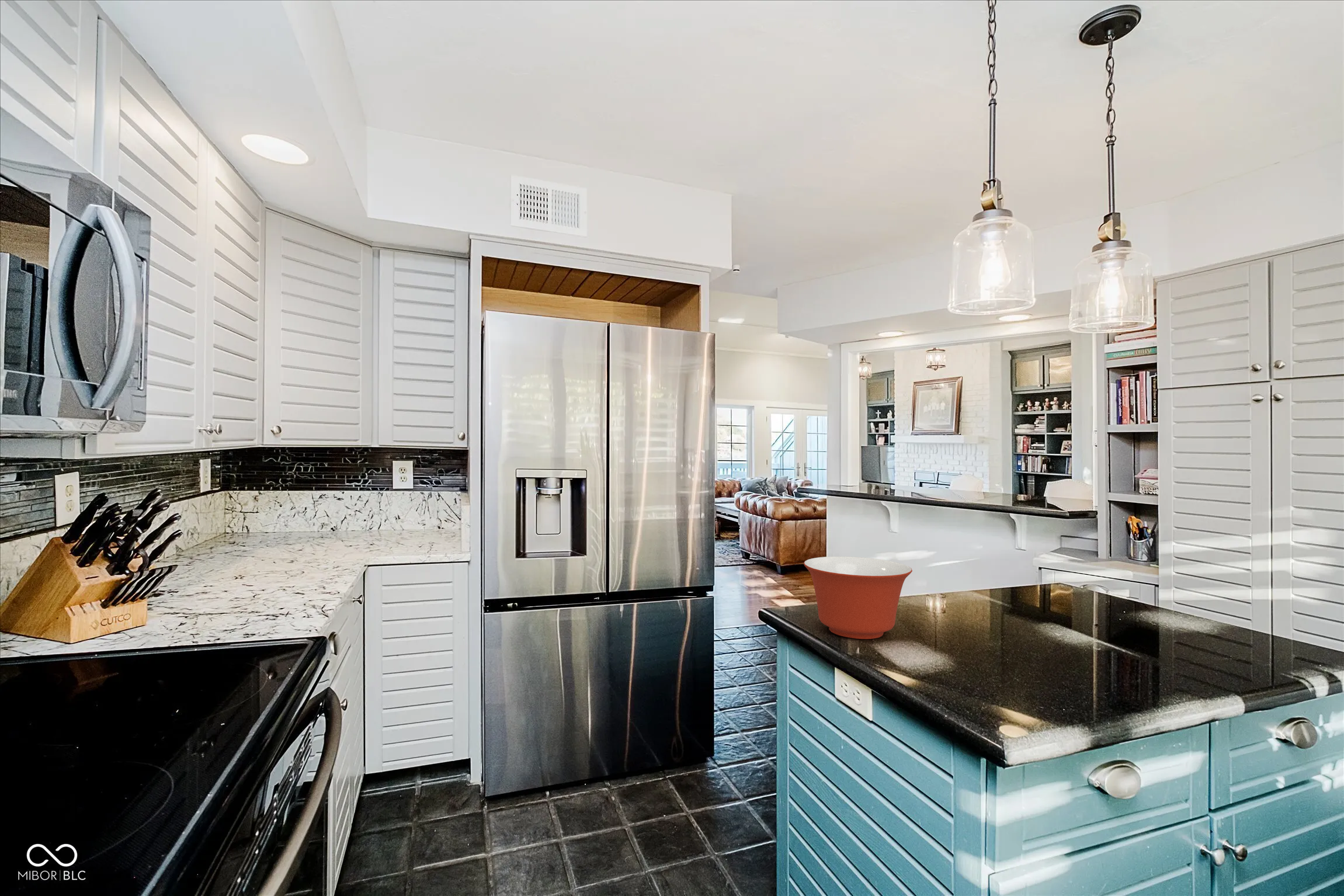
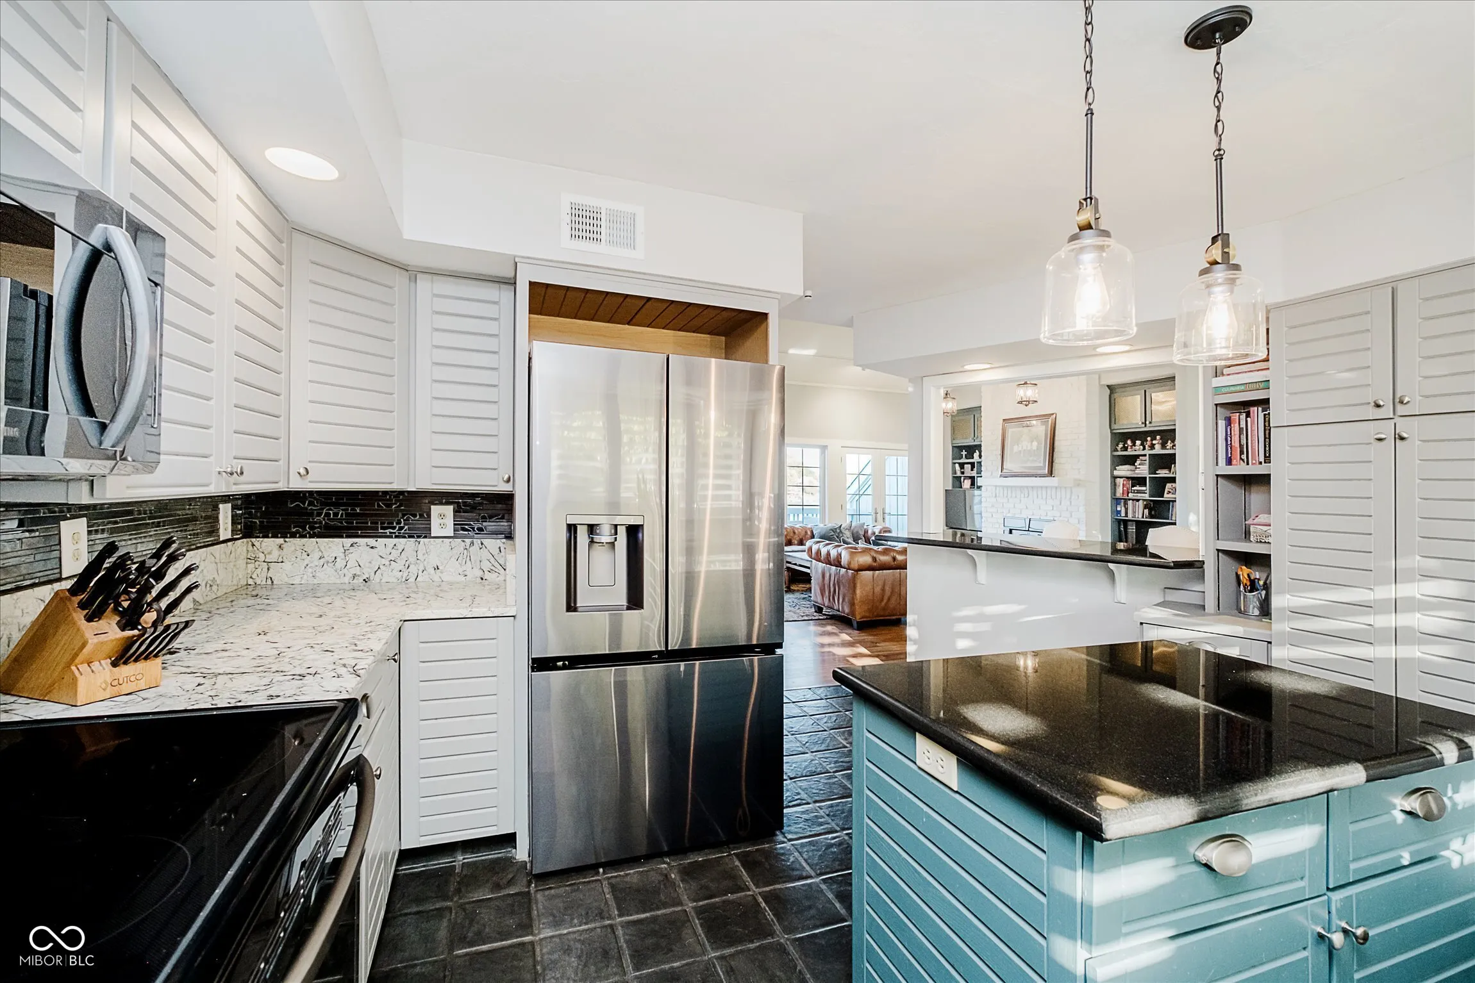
- mixing bowl [803,556,913,640]
